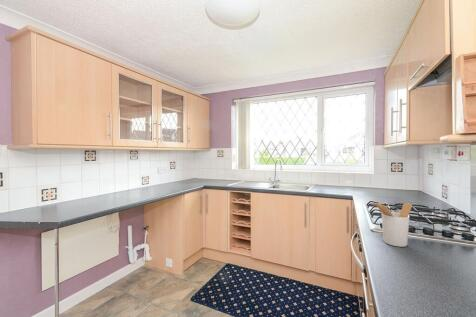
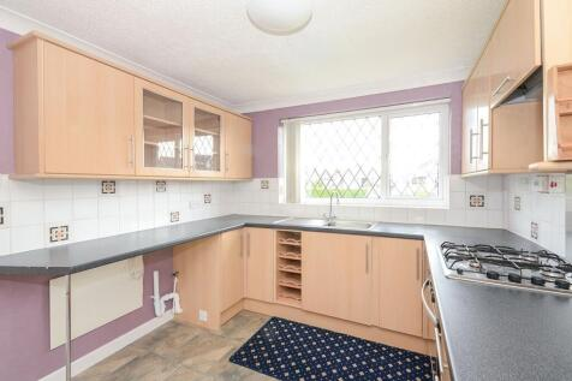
- utensil holder [372,201,413,248]
